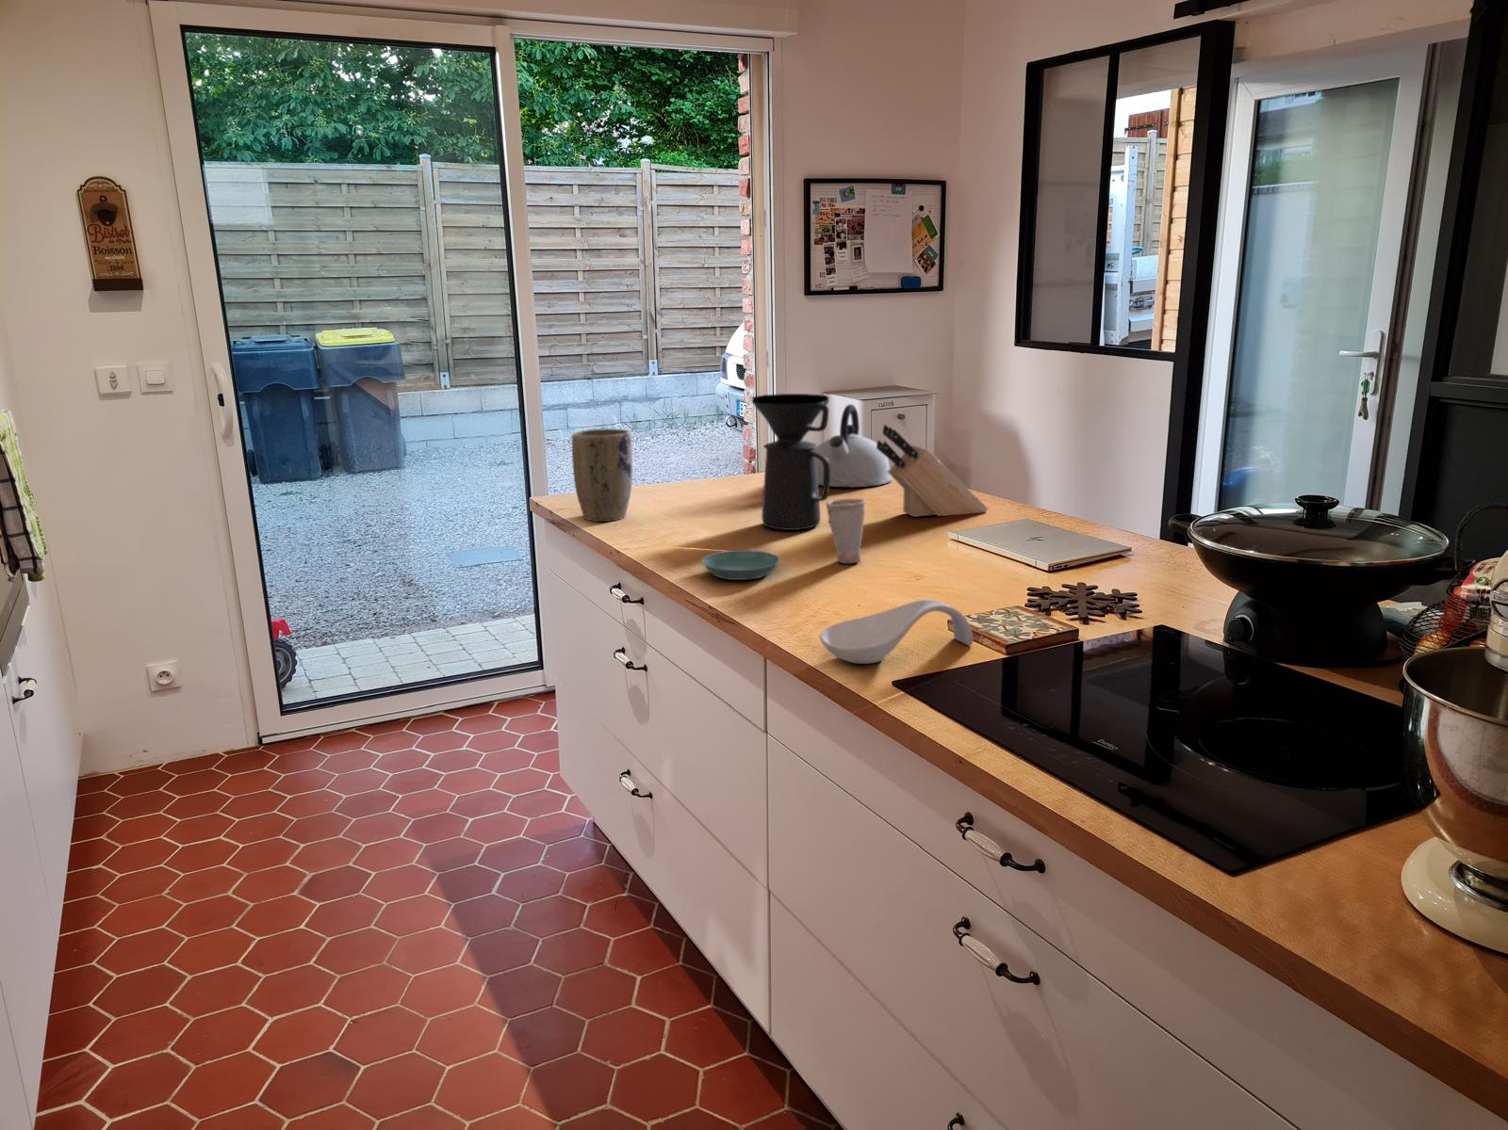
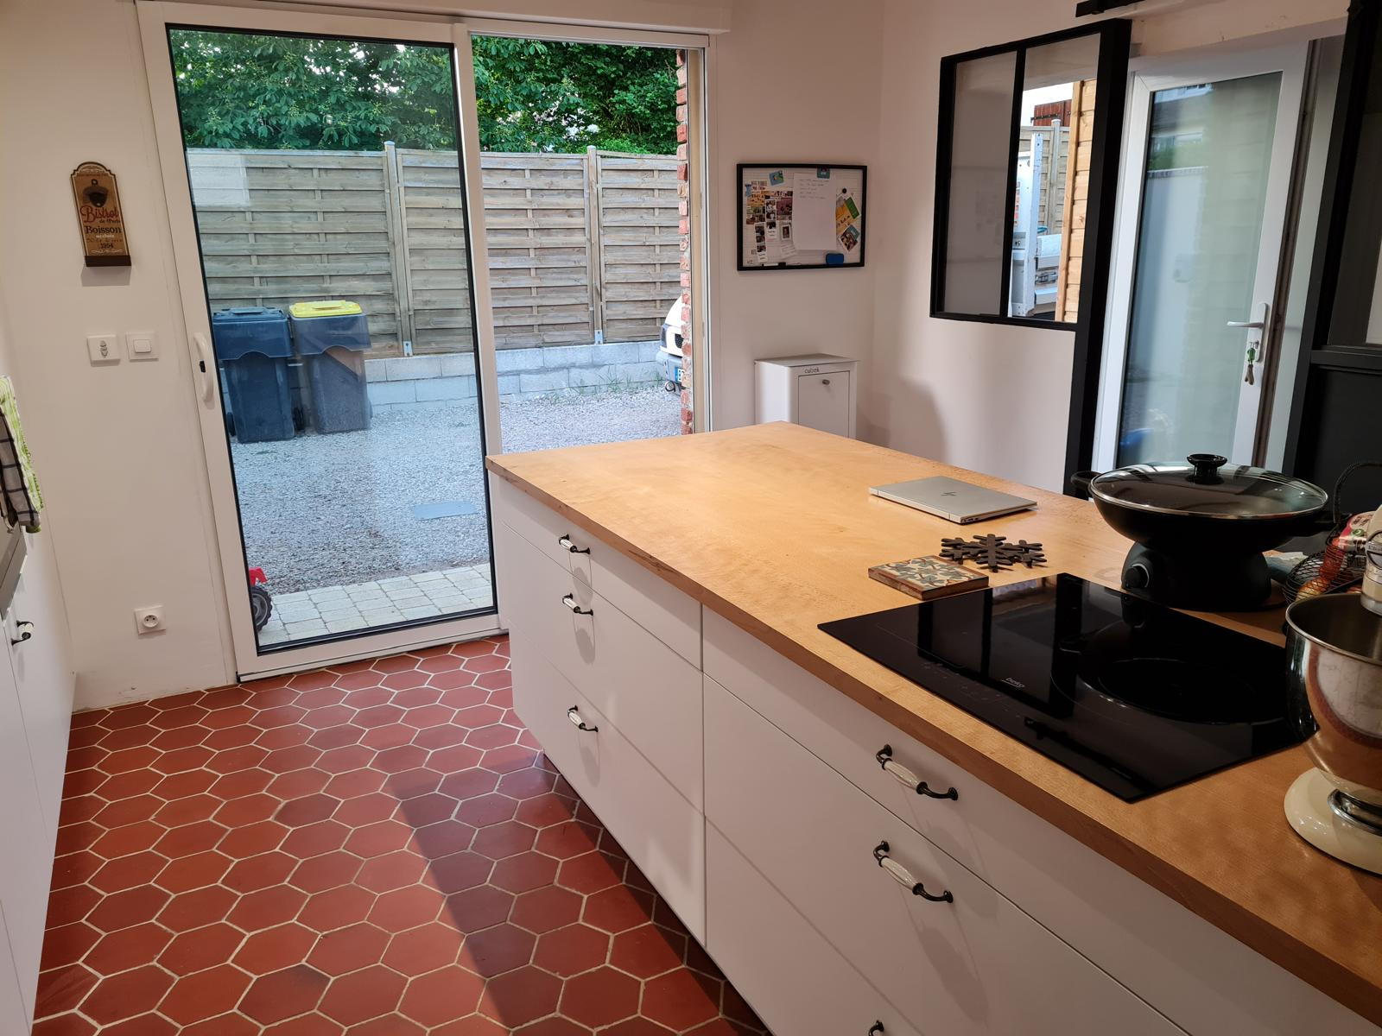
- plant pot [571,427,633,522]
- spoon rest [819,599,974,665]
- knife block [876,424,989,518]
- kettle [816,404,893,488]
- cup [825,497,866,565]
- saucer [702,550,781,580]
- coffee maker [750,393,830,531]
